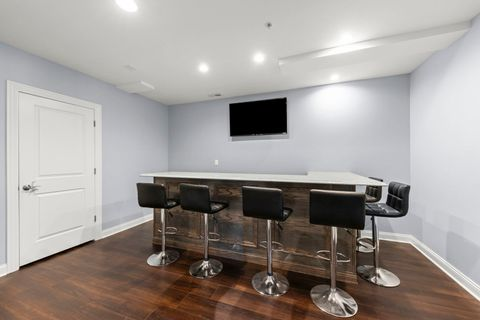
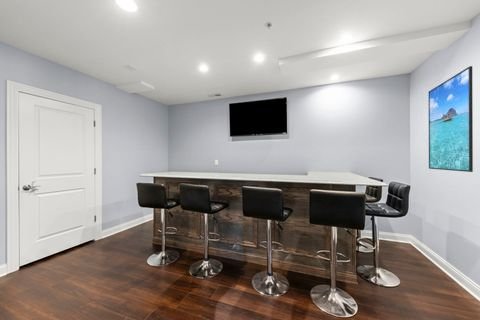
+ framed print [428,65,474,173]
